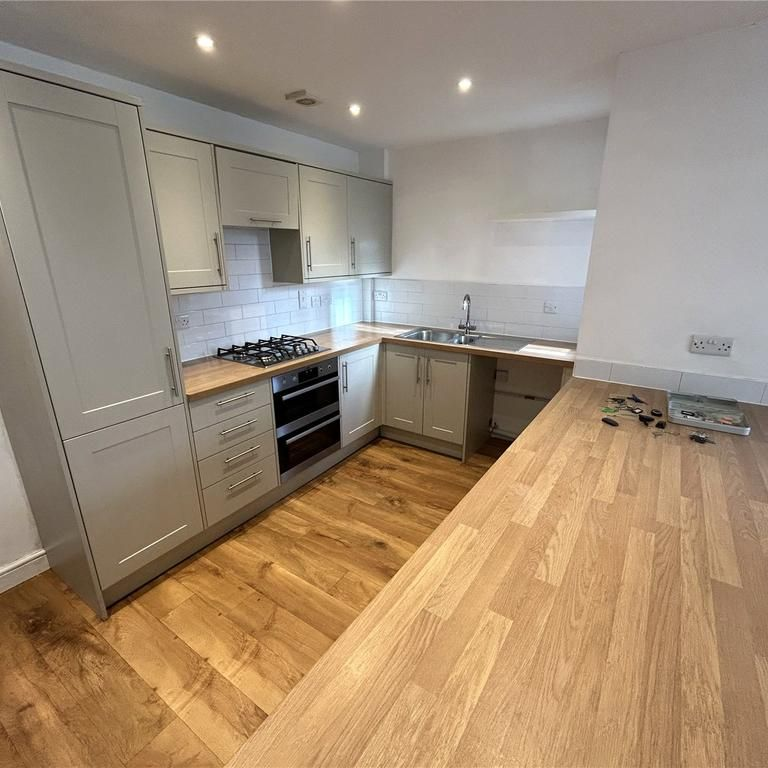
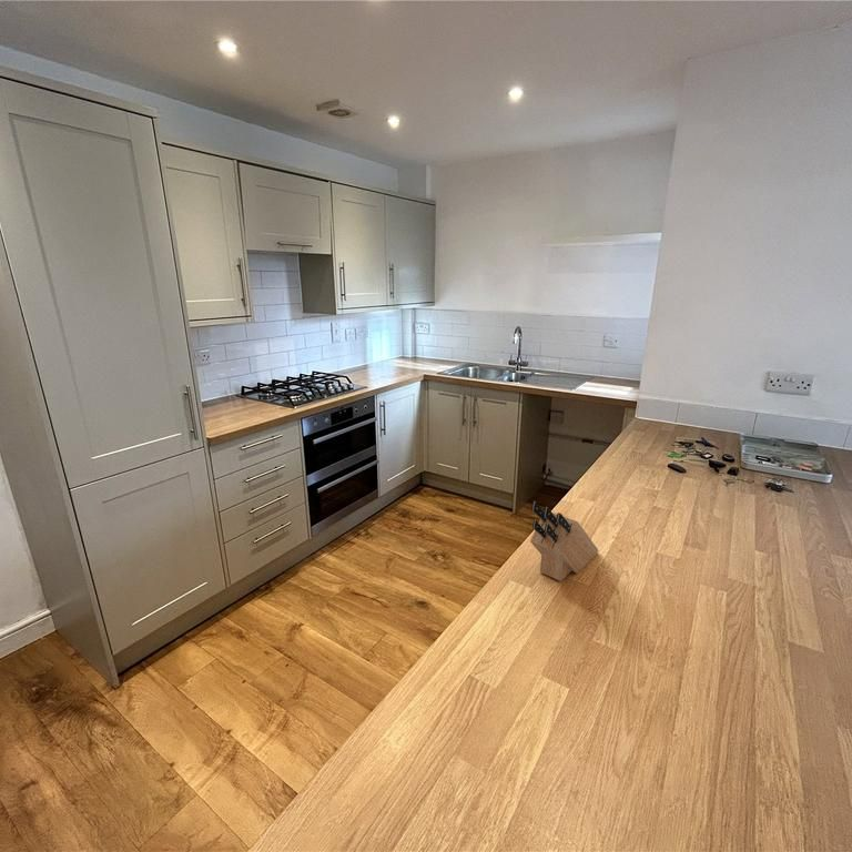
+ knife block [529,500,599,582]
